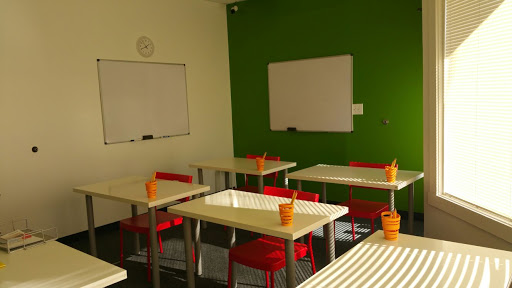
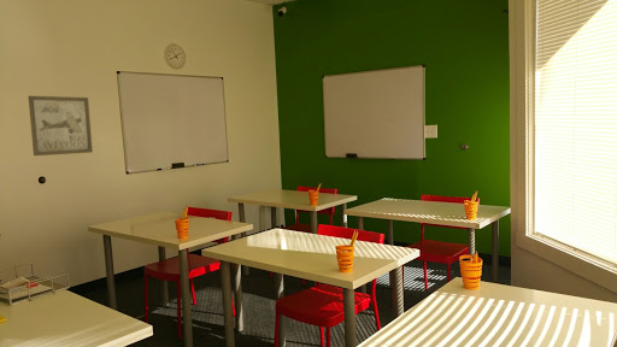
+ wall art [28,95,94,157]
